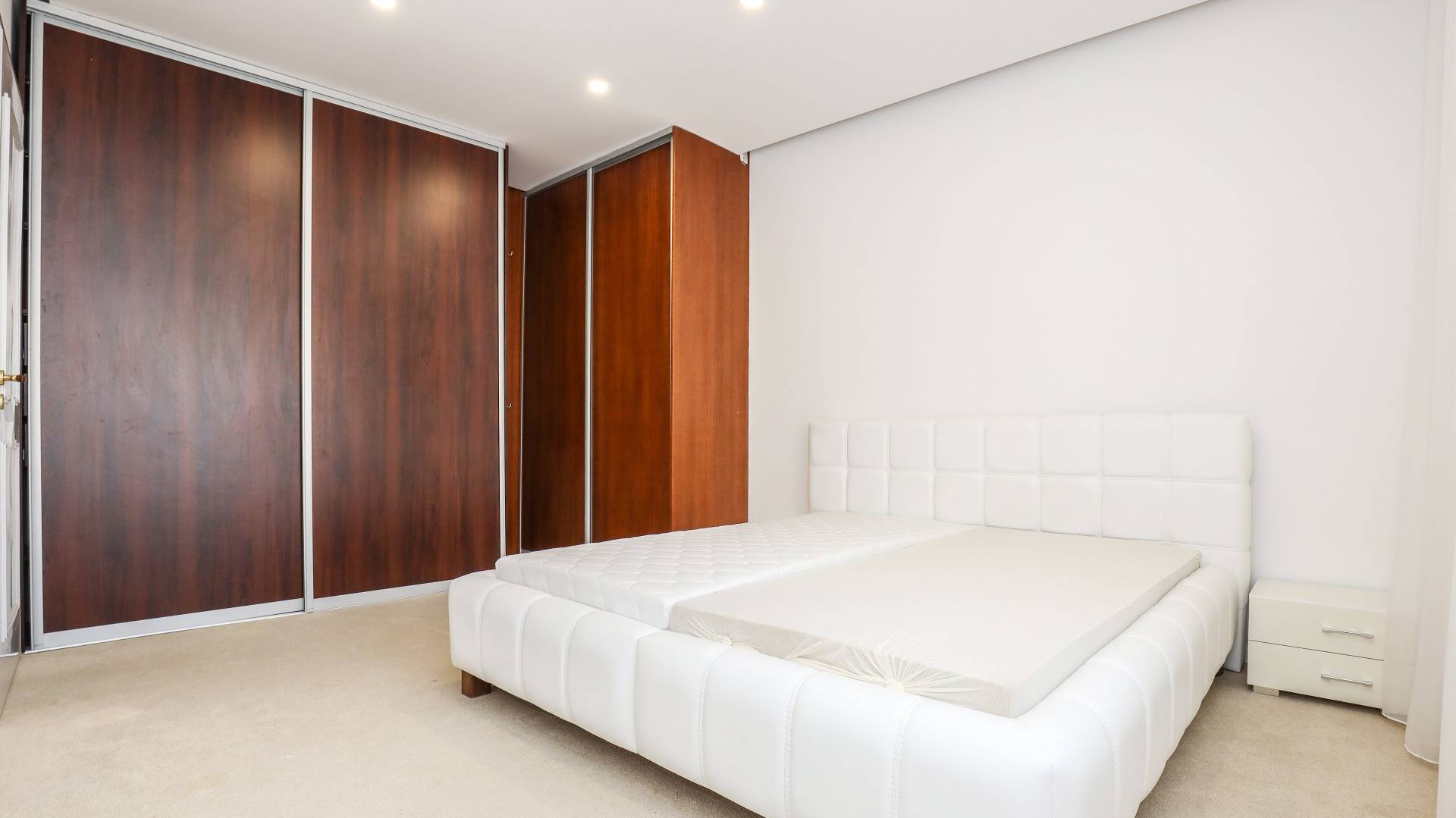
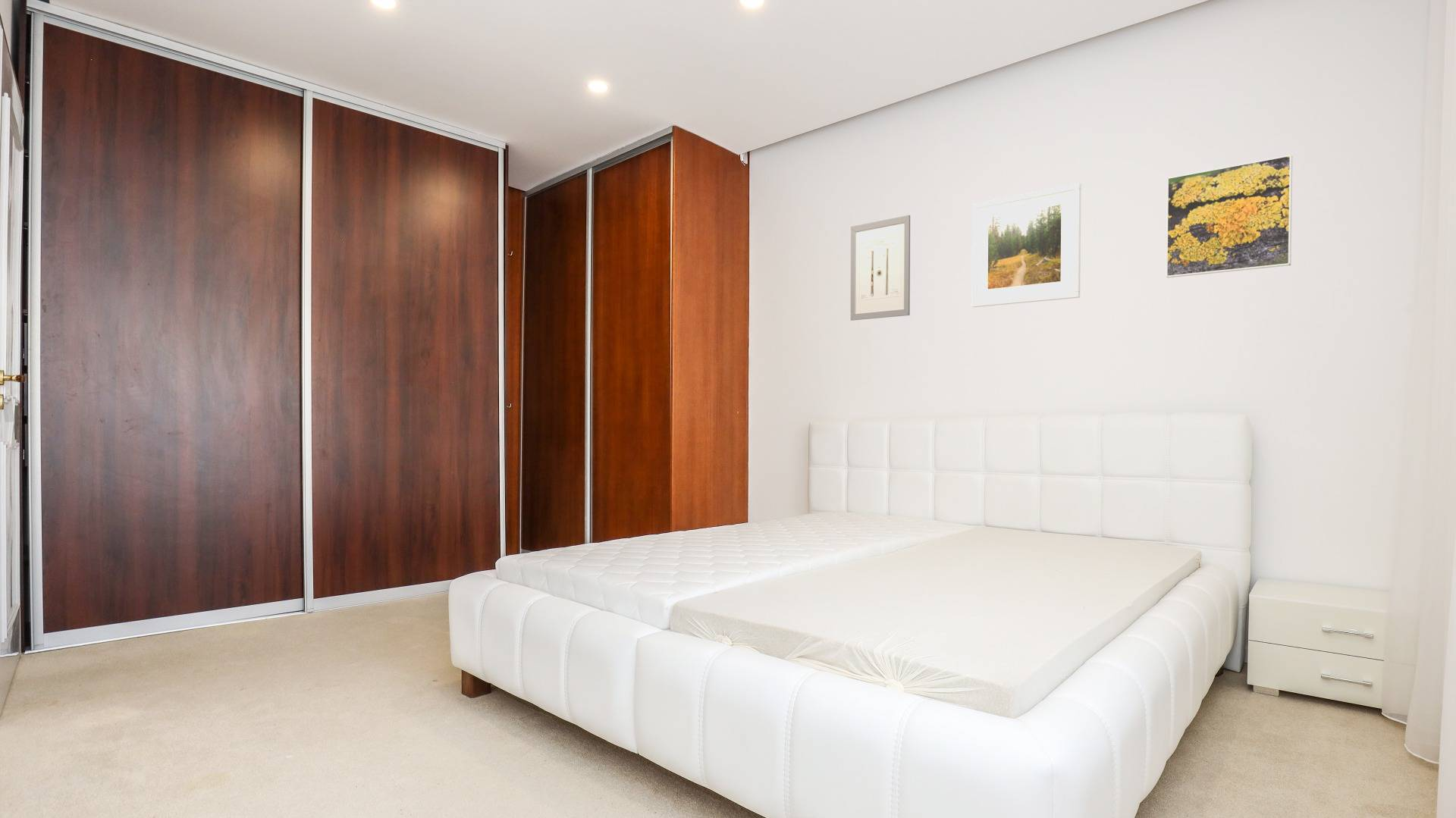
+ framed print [971,183,1082,308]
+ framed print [1166,154,1293,278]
+ wall art [850,215,911,321]
